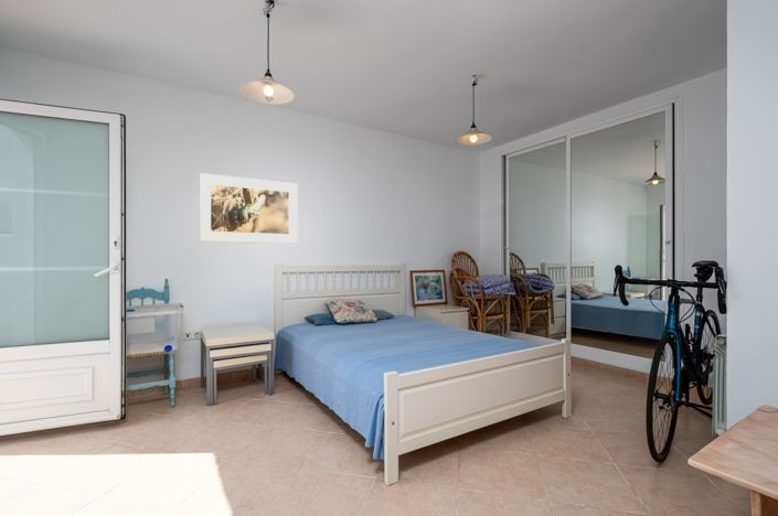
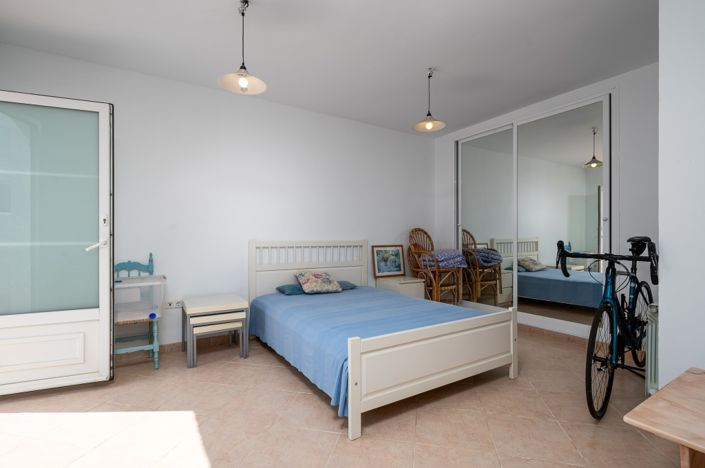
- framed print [199,172,299,245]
